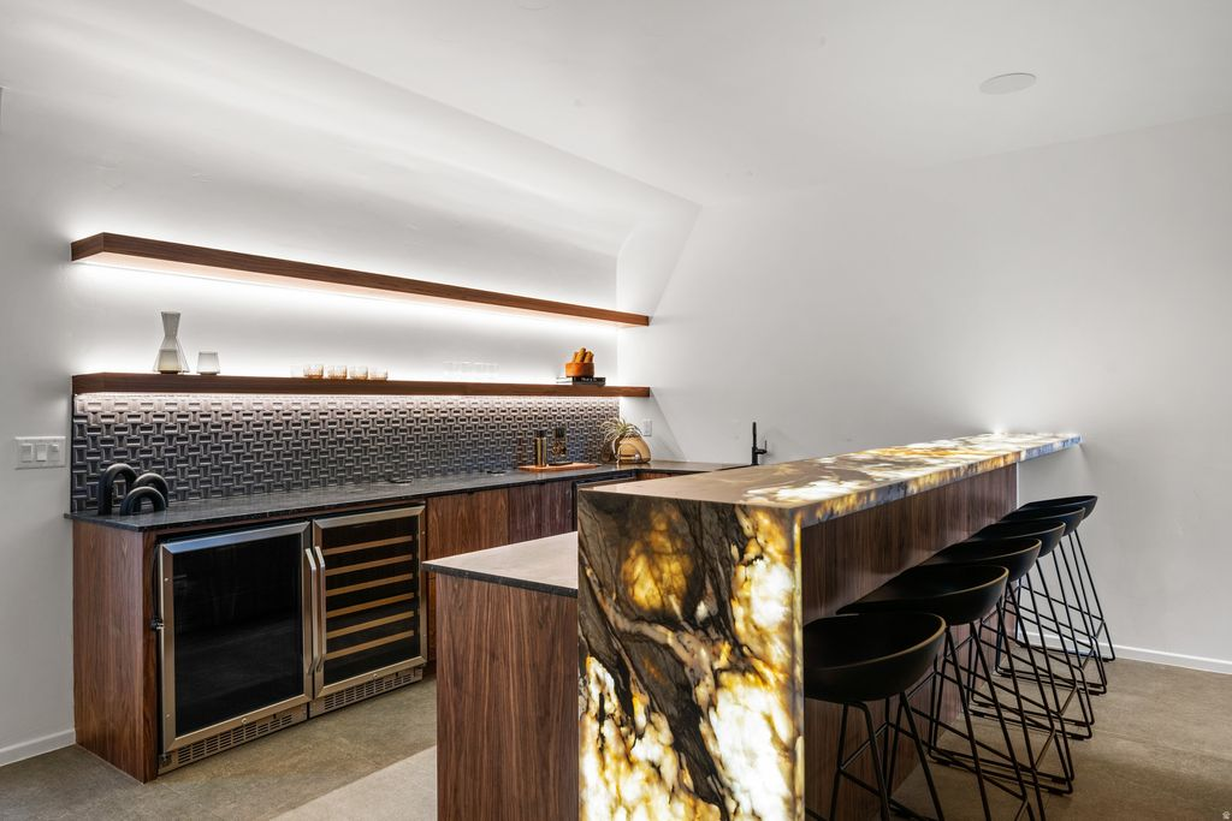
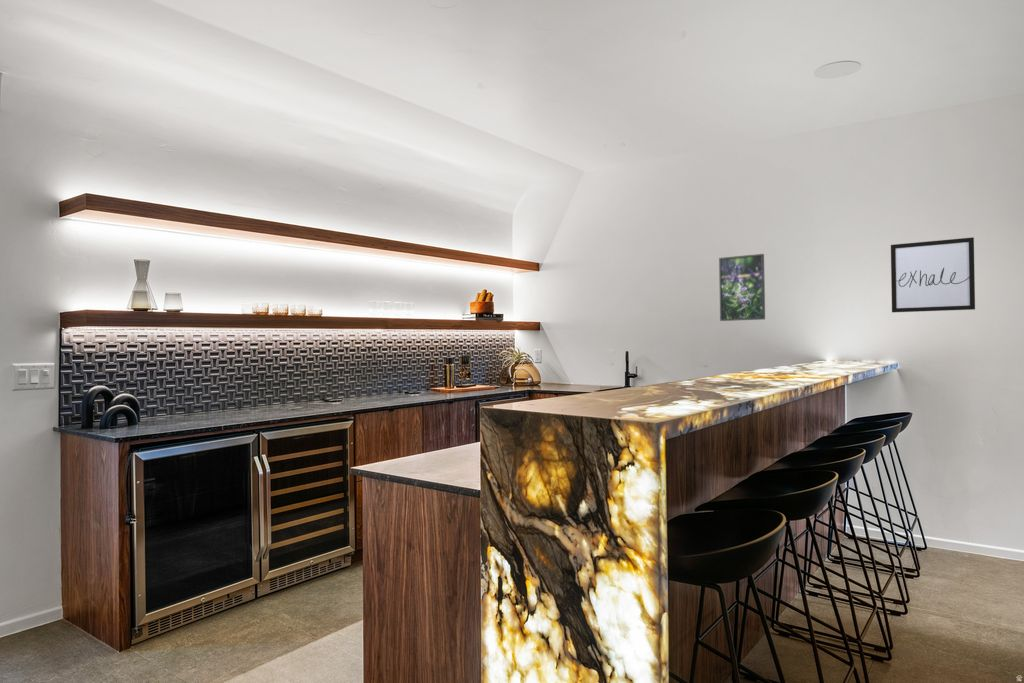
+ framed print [718,253,766,322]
+ wall art [890,237,976,313]
